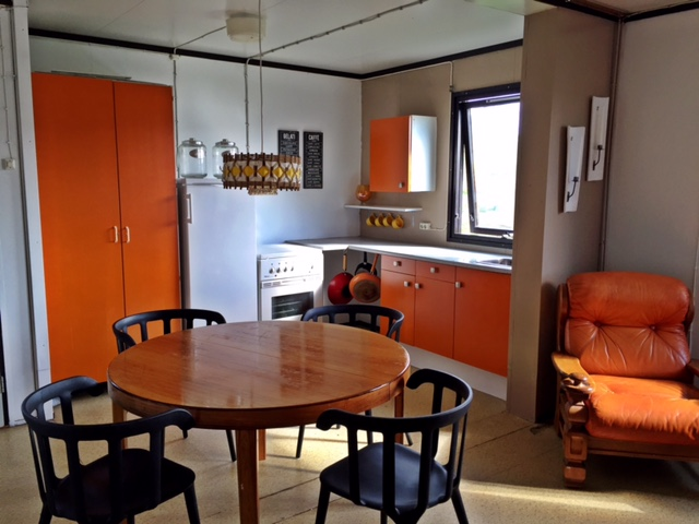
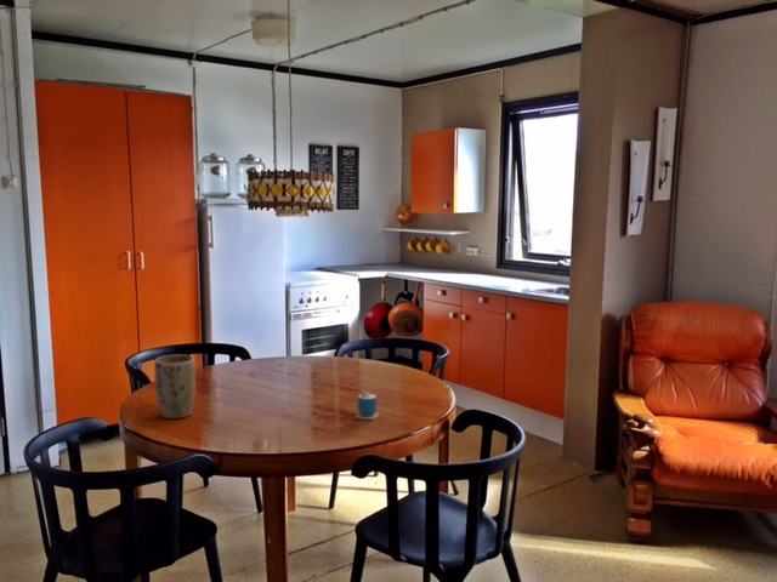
+ cup [355,380,380,421]
+ plant pot [153,354,197,420]
